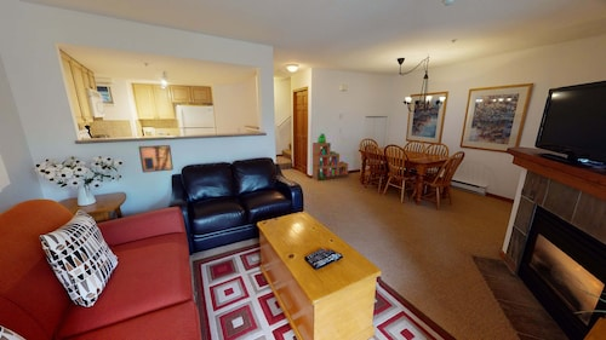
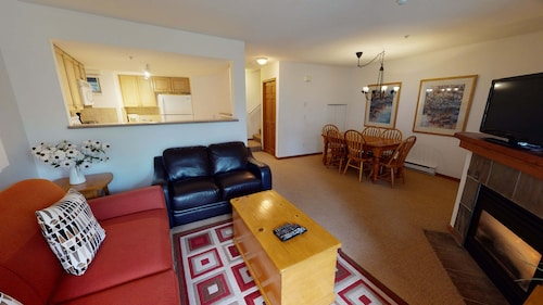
- wall art [137,144,175,174]
- bookshelf [311,132,349,181]
